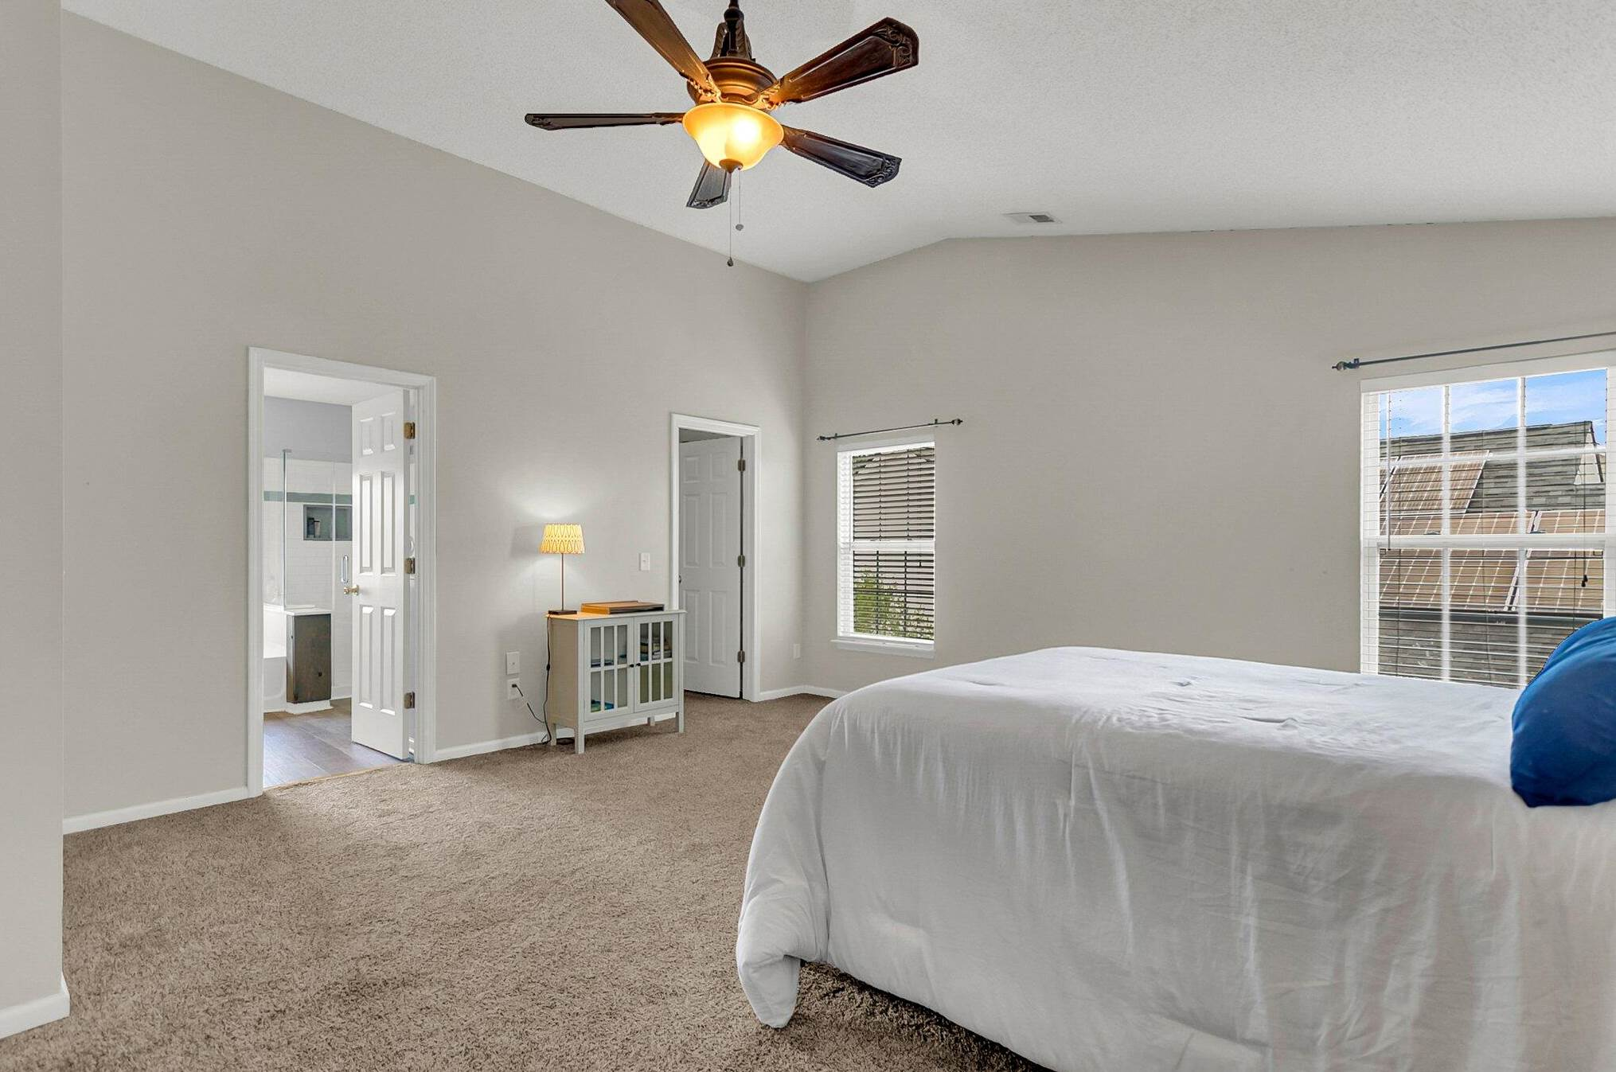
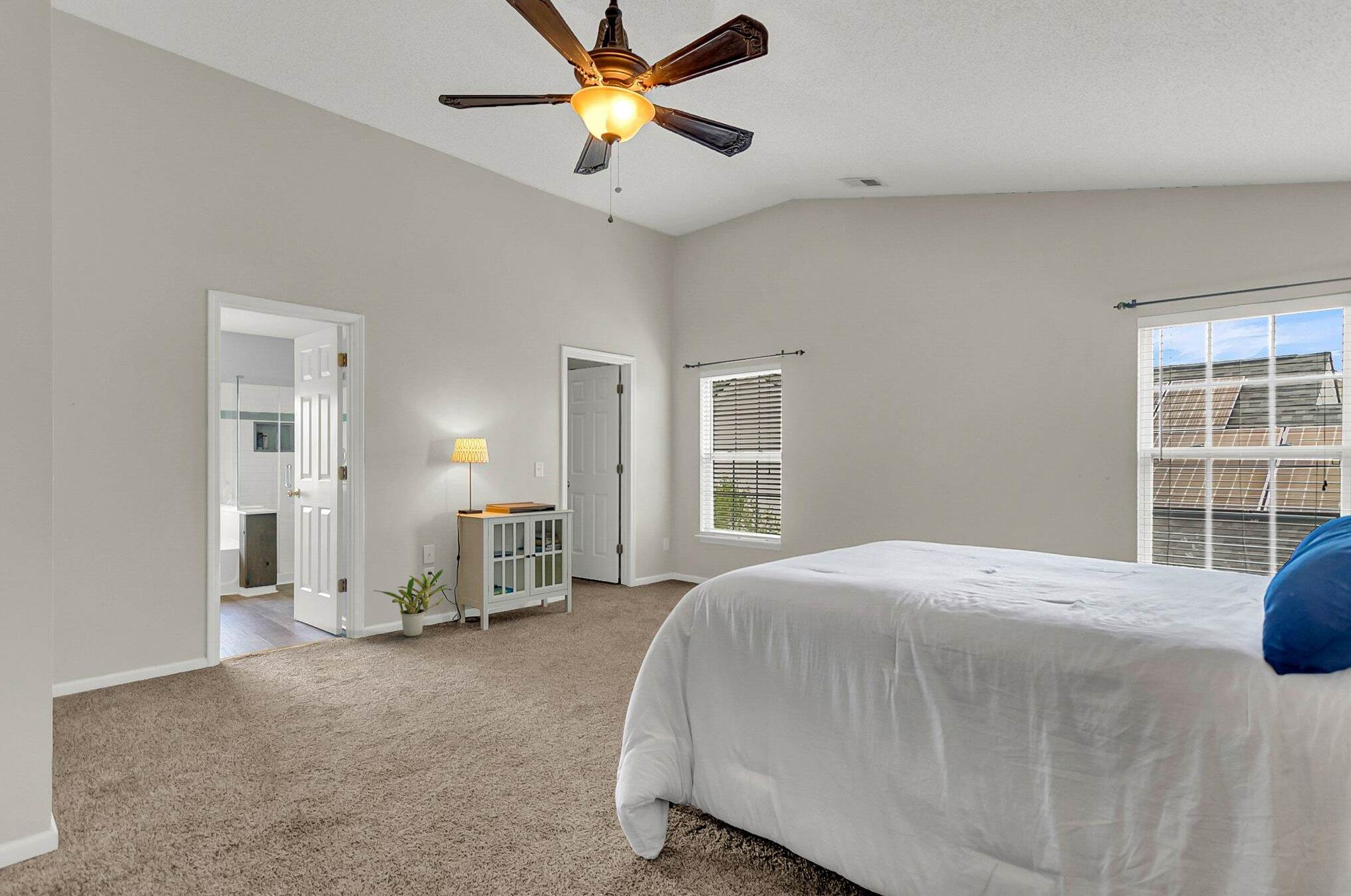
+ potted plant [373,569,453,637]
